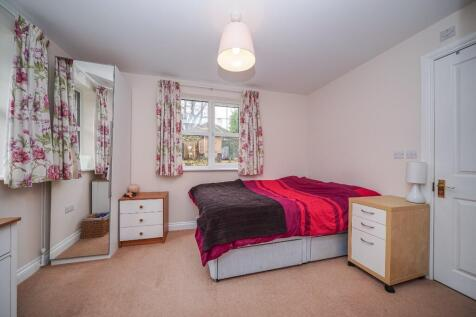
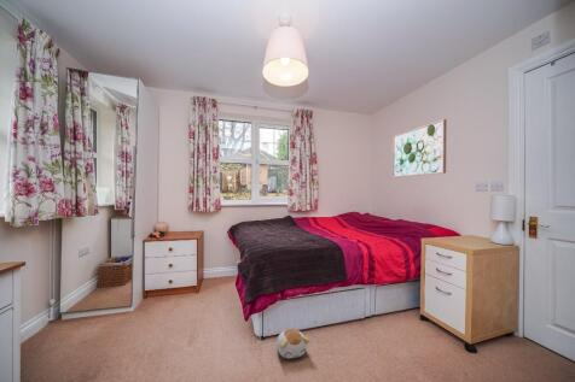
+ wall art [391,118,448,178]
+ plush toy [275,328,310,359]
